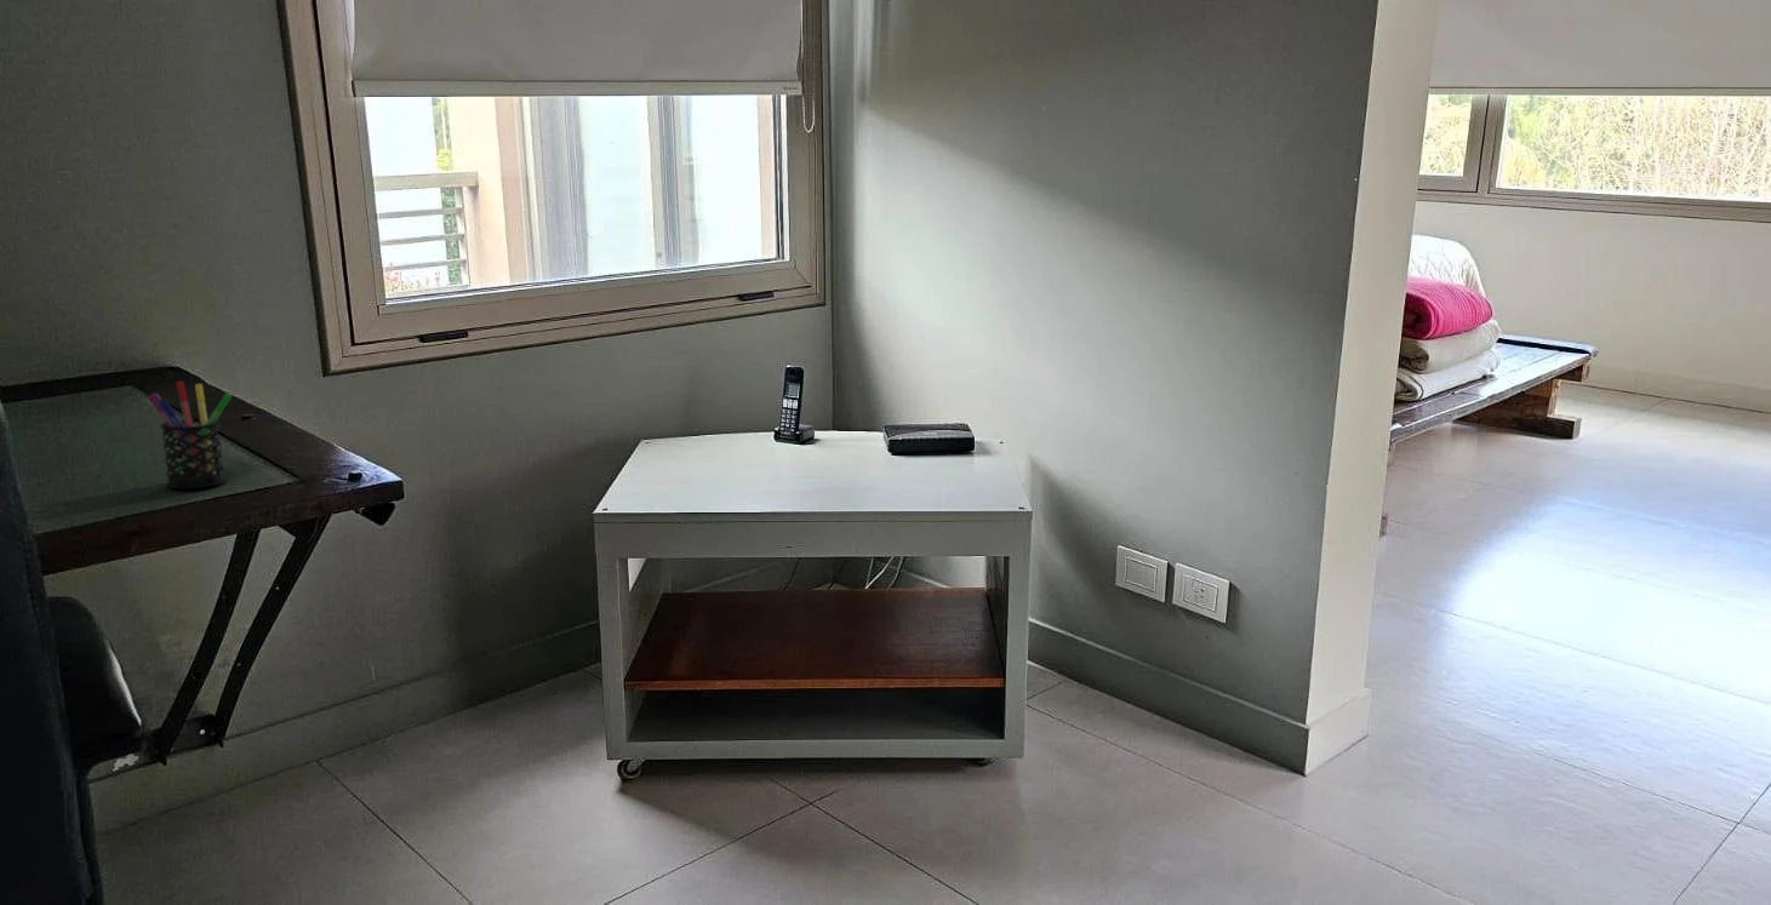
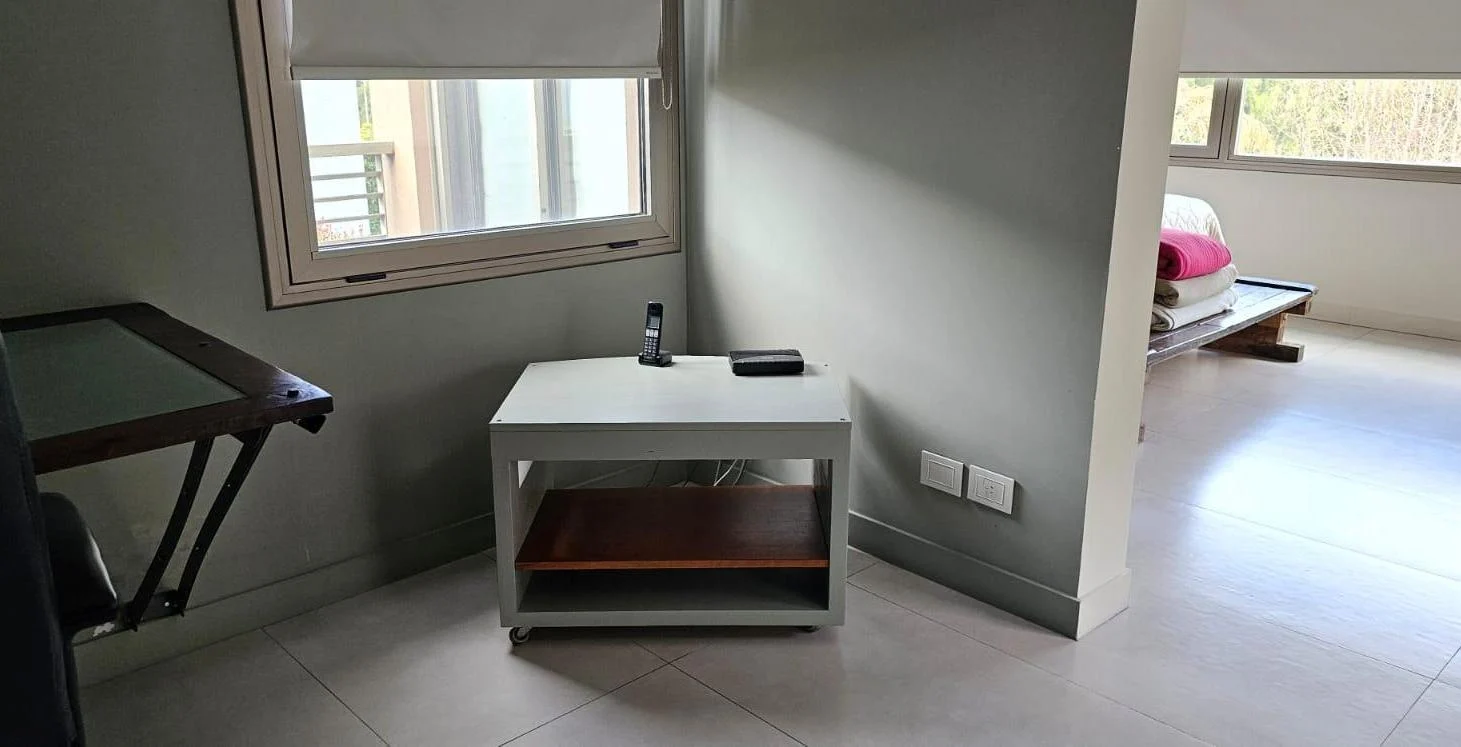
- pen holder [147,380,233,489]
